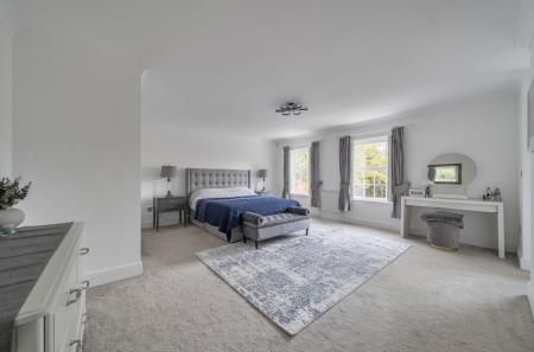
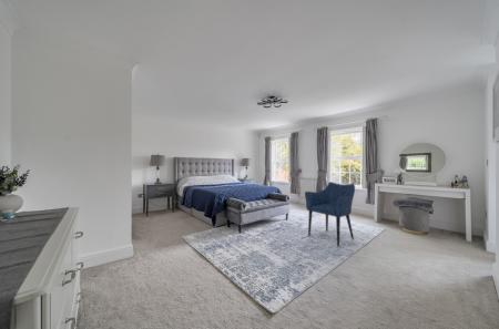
+ armchair [304,181,356,247]
